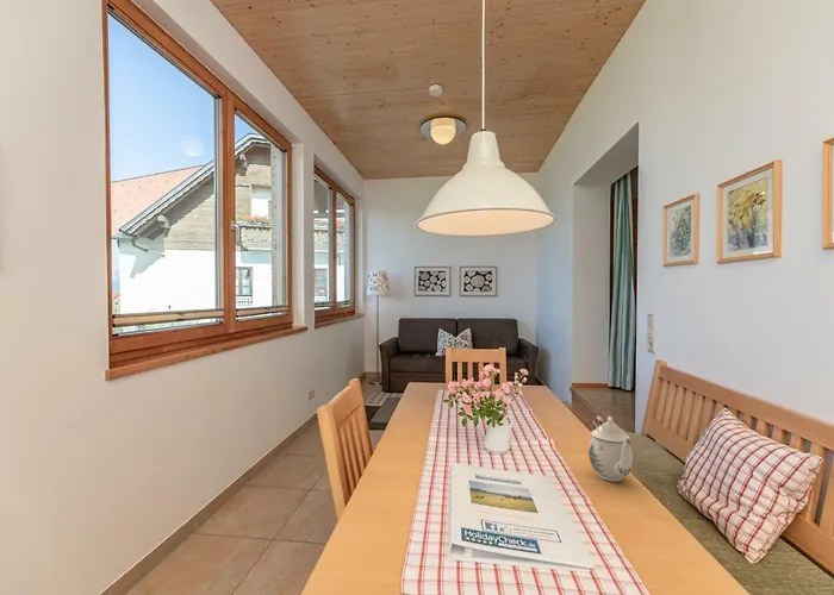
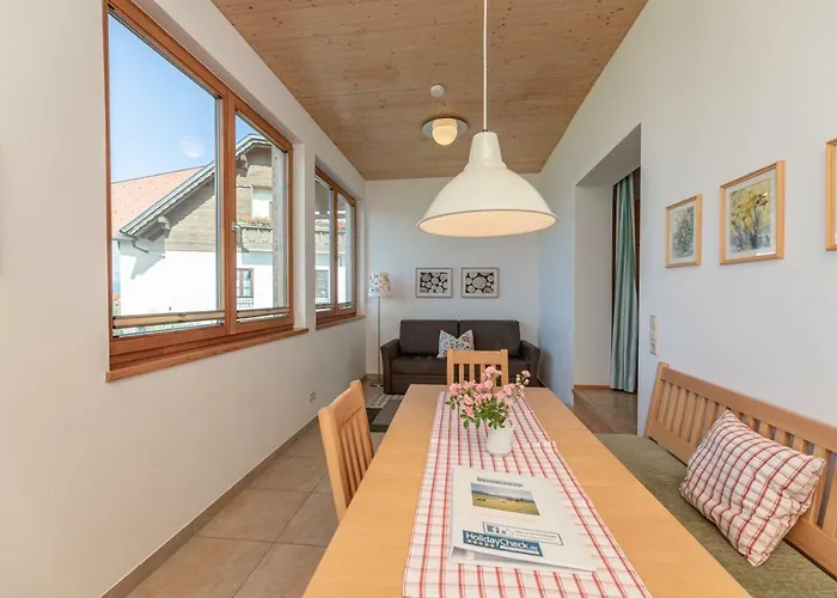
- teapot [587,414,634,483]
